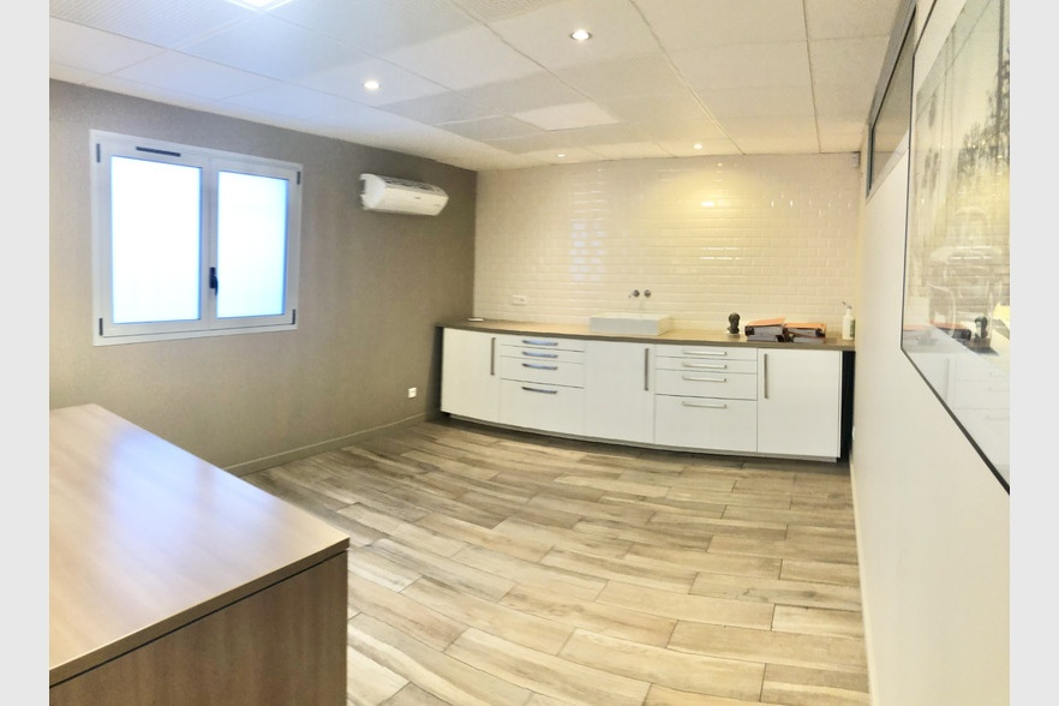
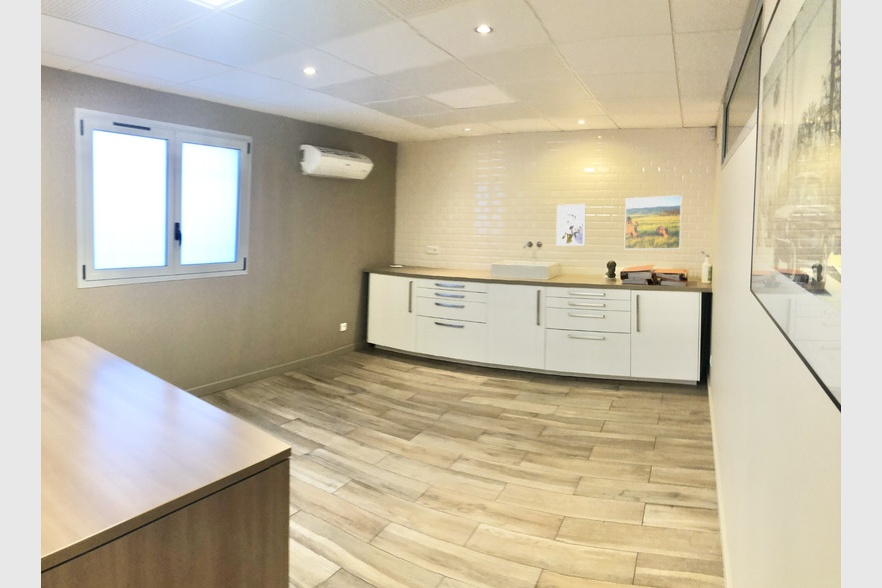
+ wall art [555,203,587,247]
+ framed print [623,194,682,250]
